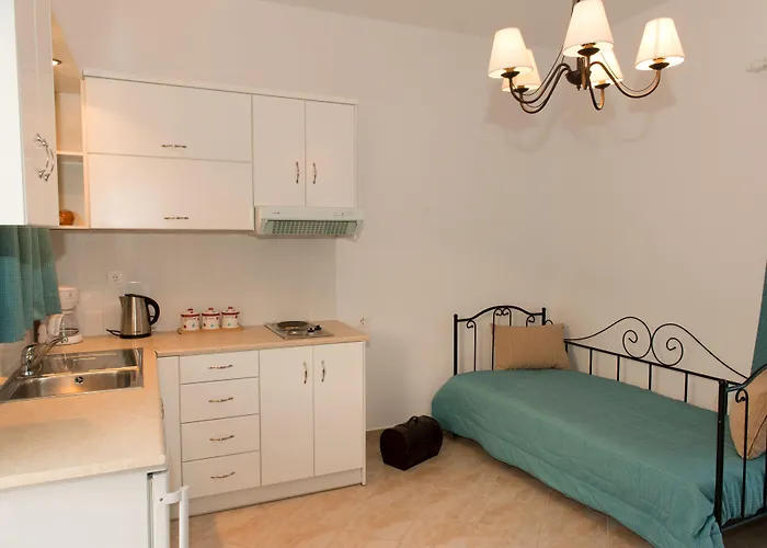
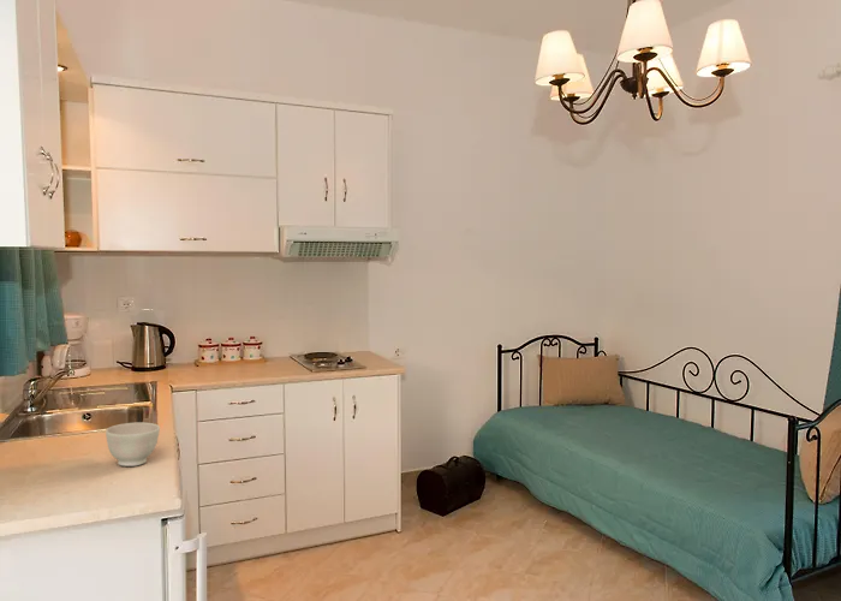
+ bowl [105,422,161,468]
